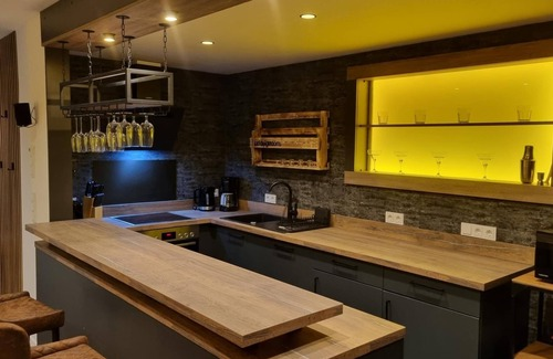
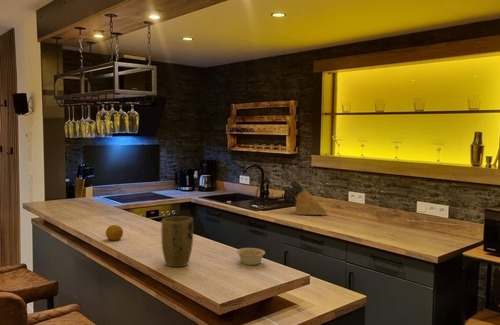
+ knife block [284,178,328,216]
+ fruit [105,224,124,242]
+ legume [235,247,266,266]
+ plant pot [160,215,194,268]
